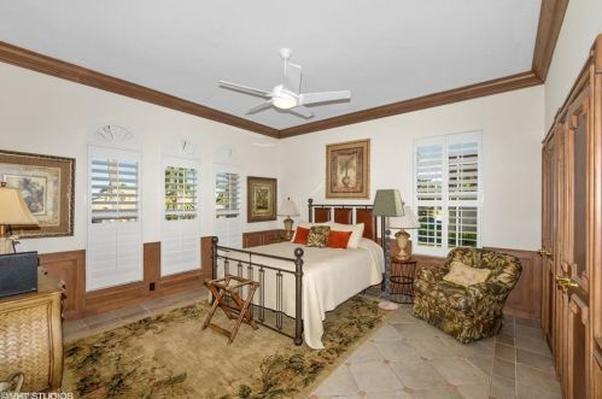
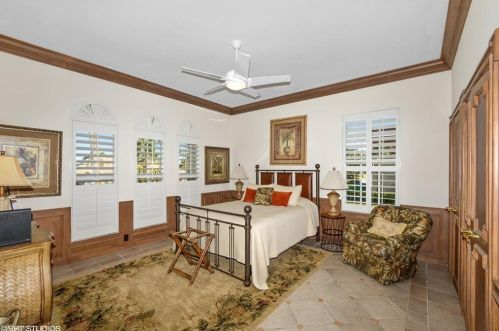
- floor lamp [369,188,407,311]
